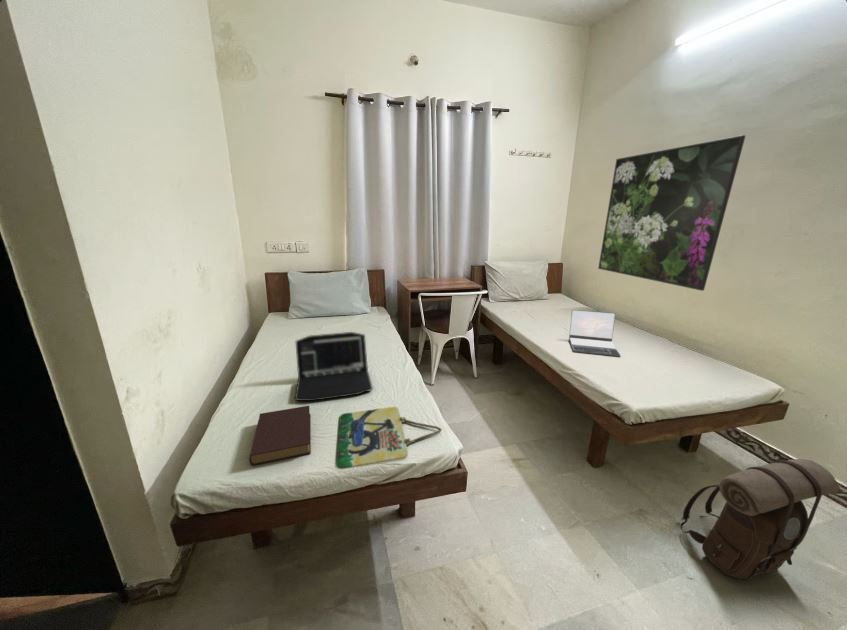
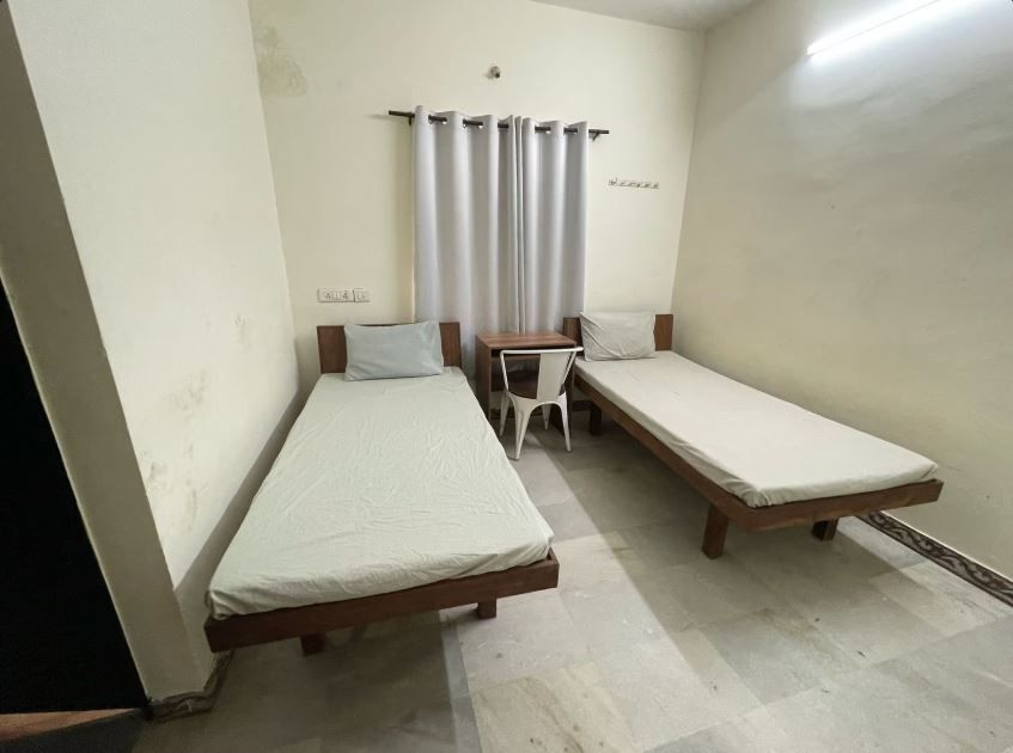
- laptop [568,309,621,358]
- backpack [676,458,839,581]
- home sign [335,406,443,470]
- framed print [597,134,746,292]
- book [248,405,312,467]
- laptop [294,331,374,402]
